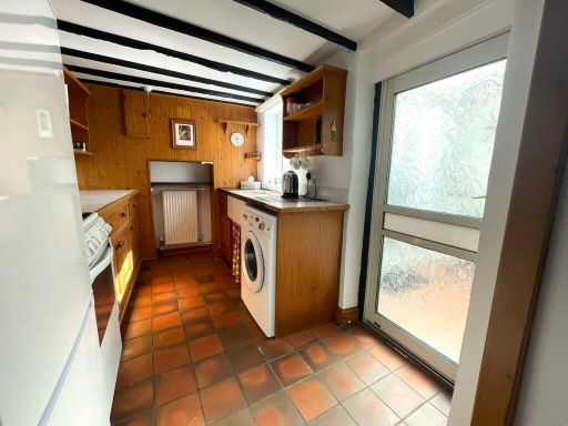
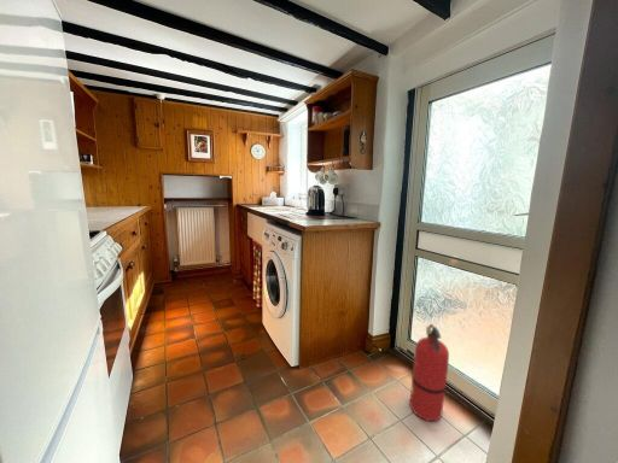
+ fire extinguisher [409,323,450,422]
